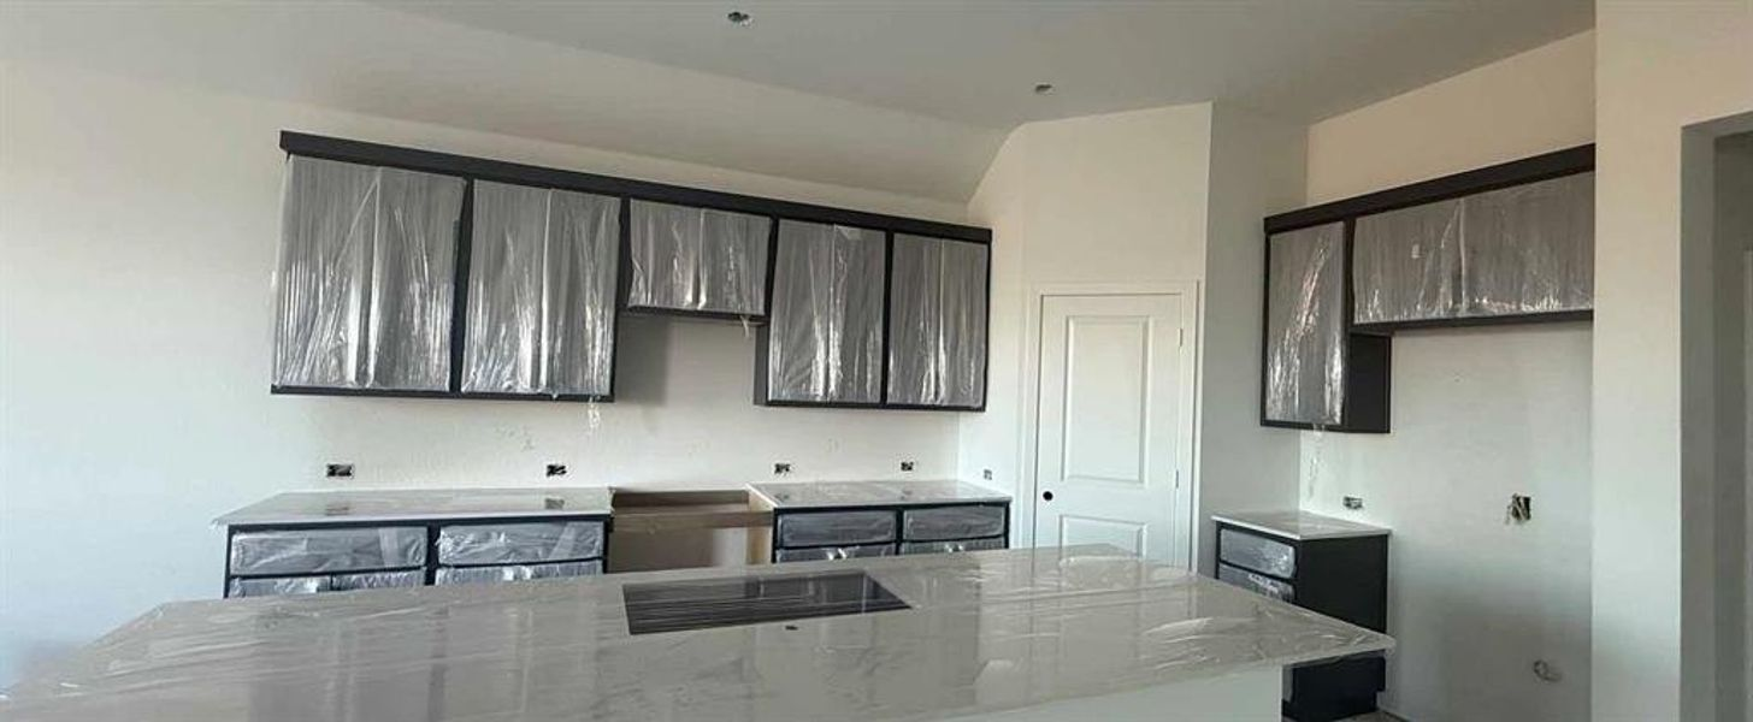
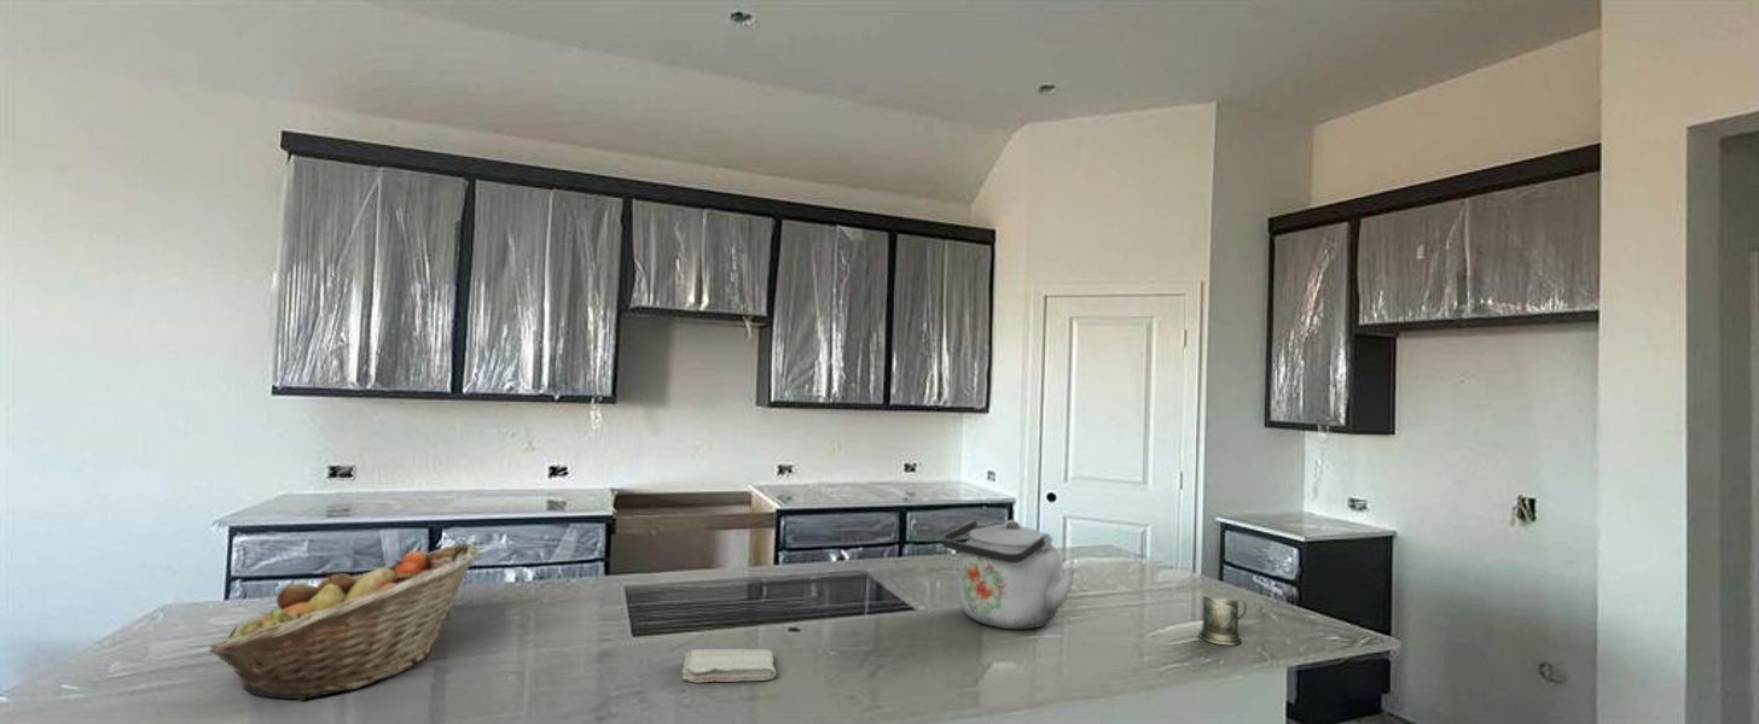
+ mug [1197,595,1248,646]
+ fruit basket [208,542,481,701]
+ kettle [940,519,1076,630]
+ washcloth [681,648,777,683]
